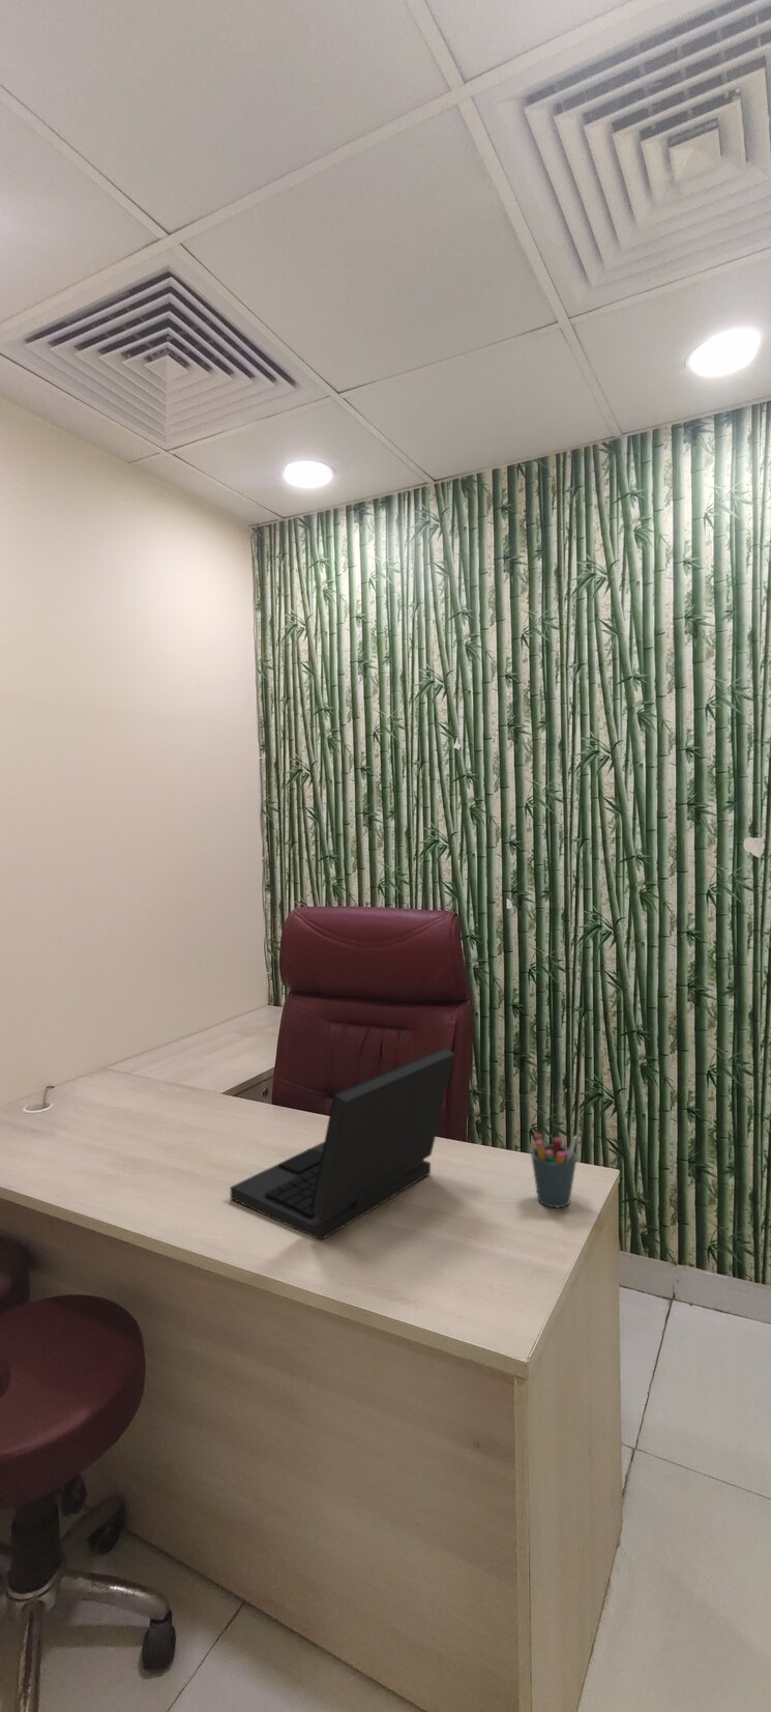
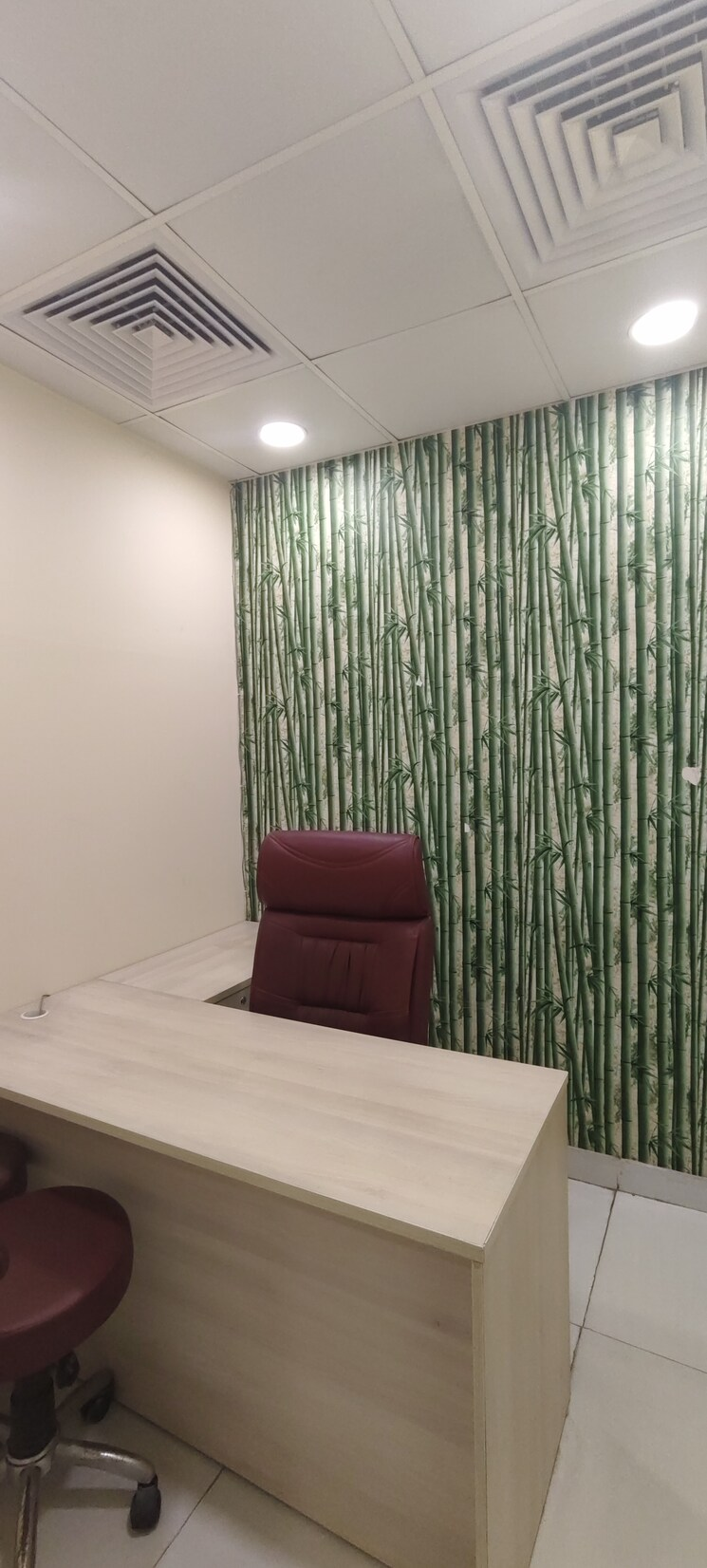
- pen holder [530,1132,578,1209]
- laptop [229,1047,456,1241]
